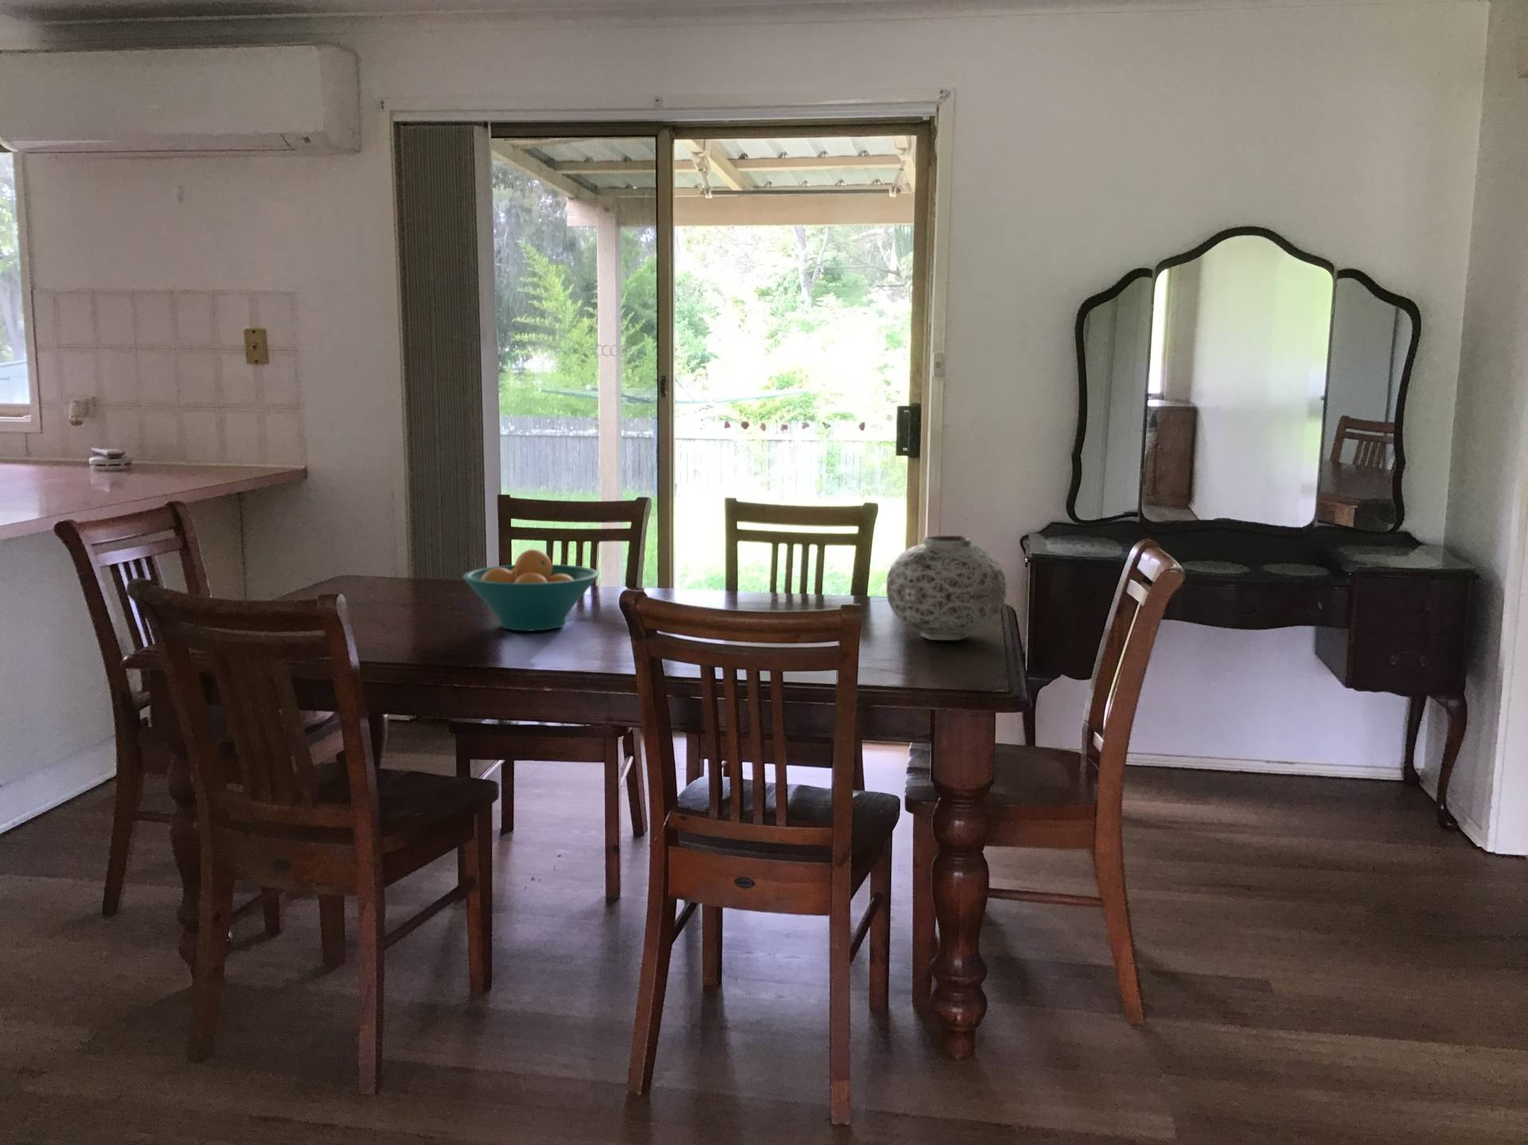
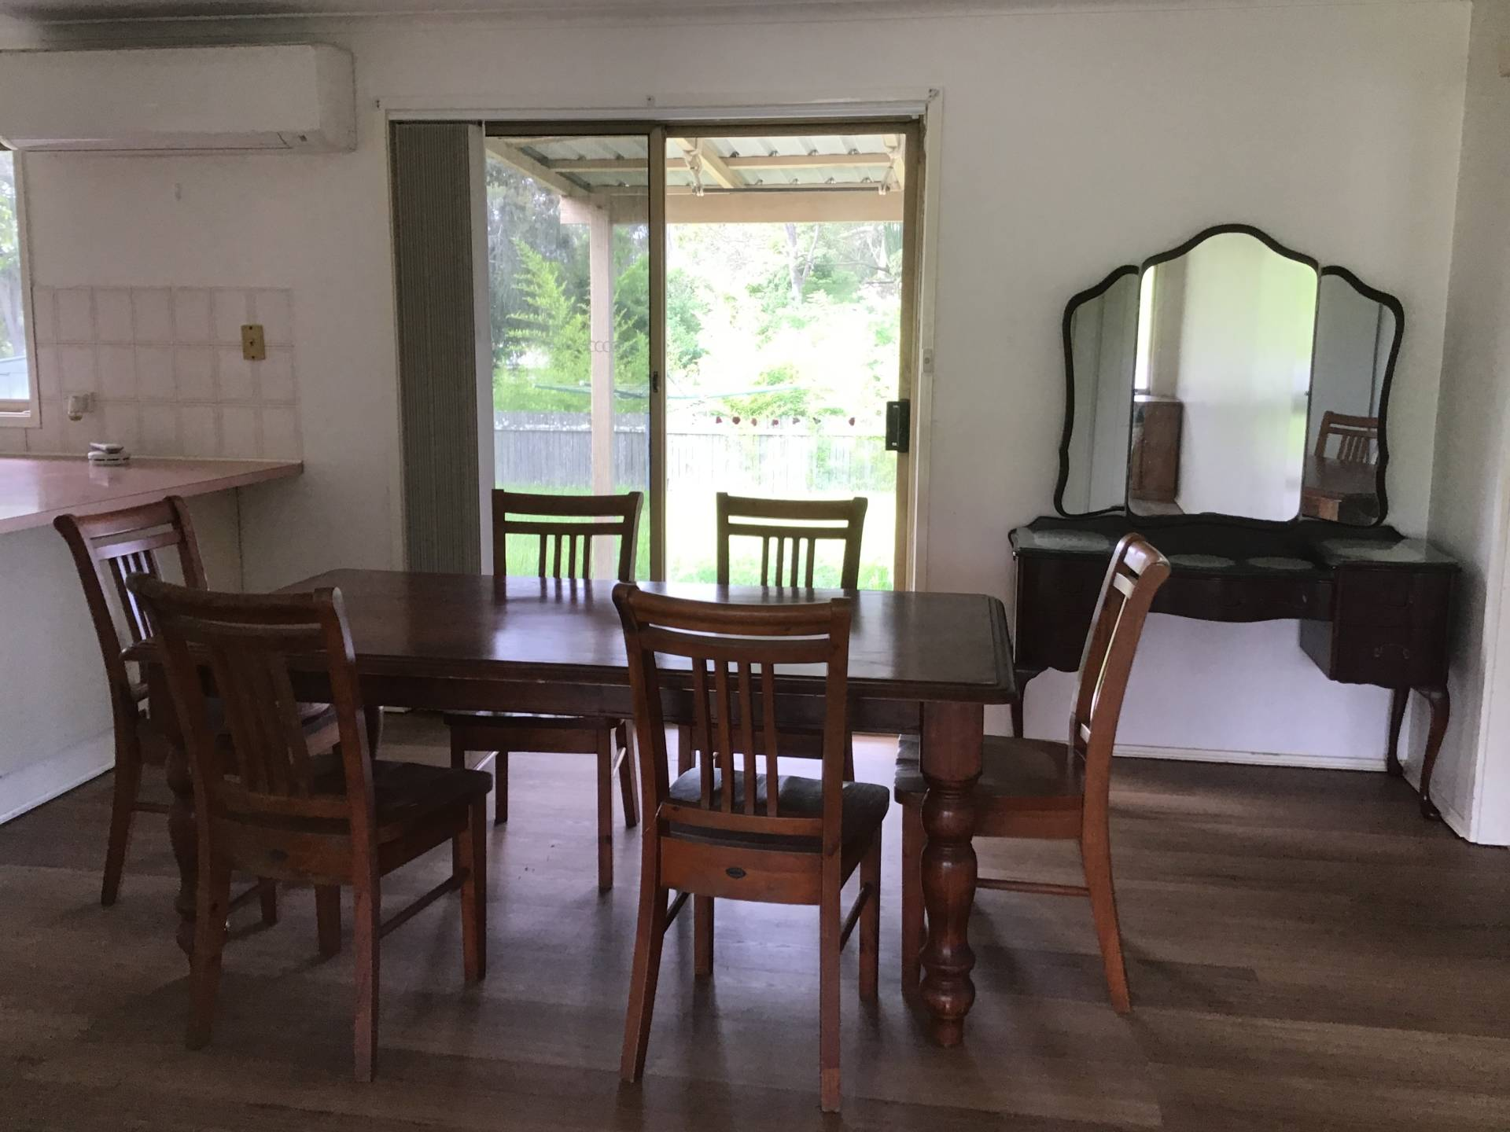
- fruit bowl [462,548,600,633]
- vase [886,535,1007,641]
